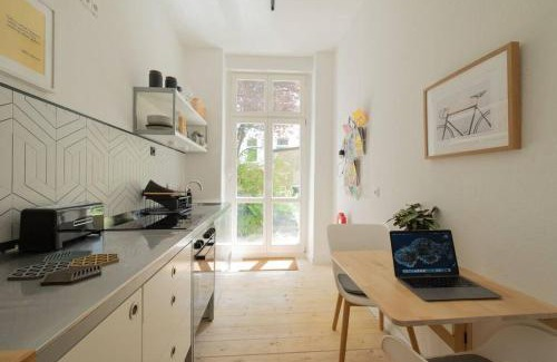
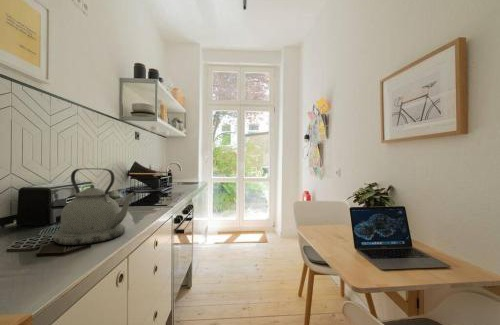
+ kettle [53,167,137,246]
